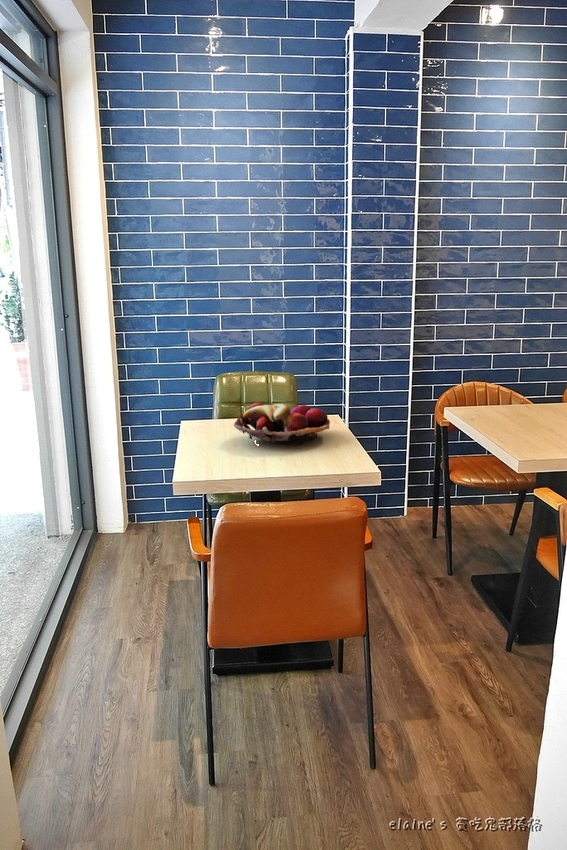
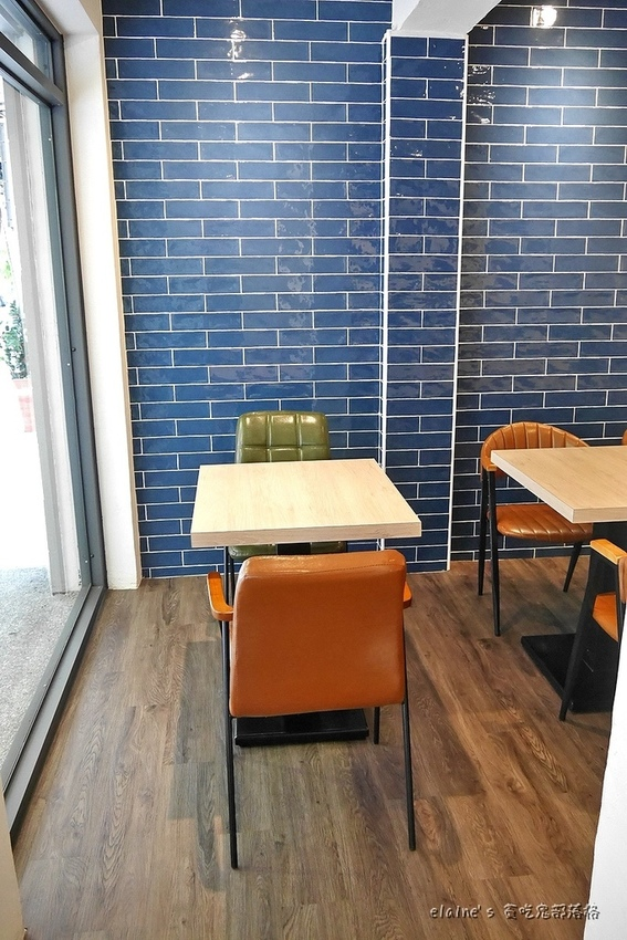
- fruit basket [233,401,331,447]
